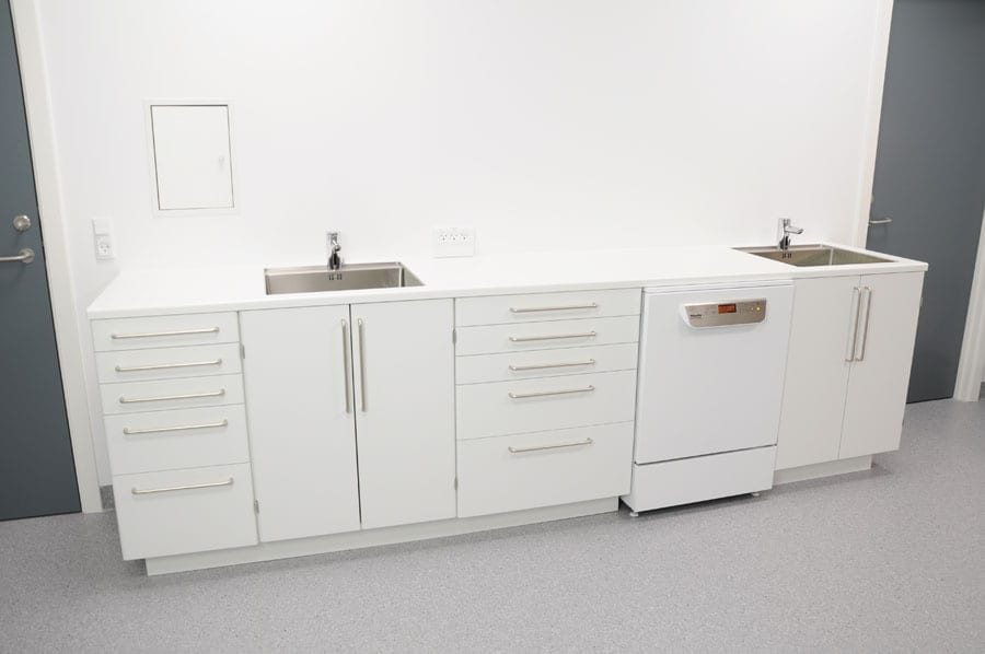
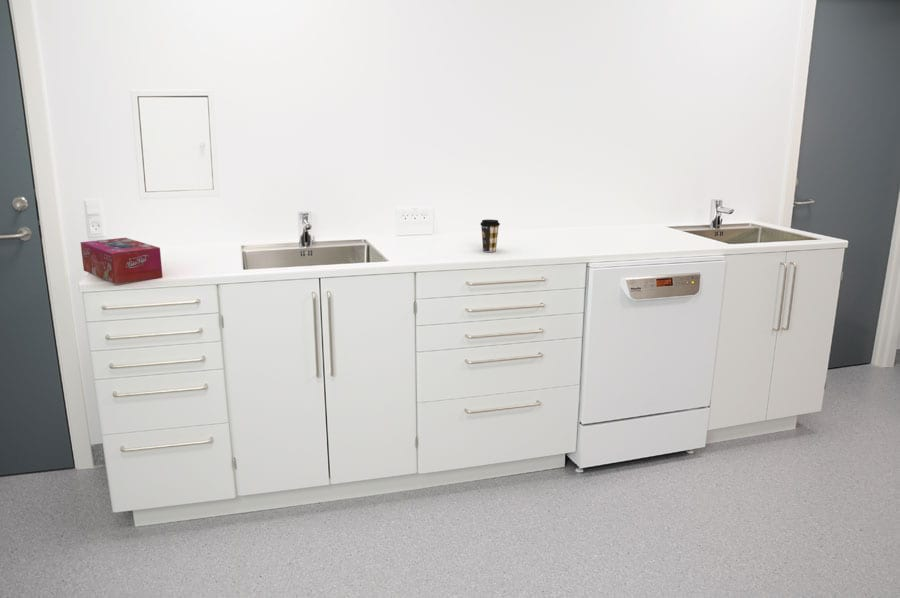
+ tissue box [79,237,163,285]
+ coffee cup [479,219,501,253]
